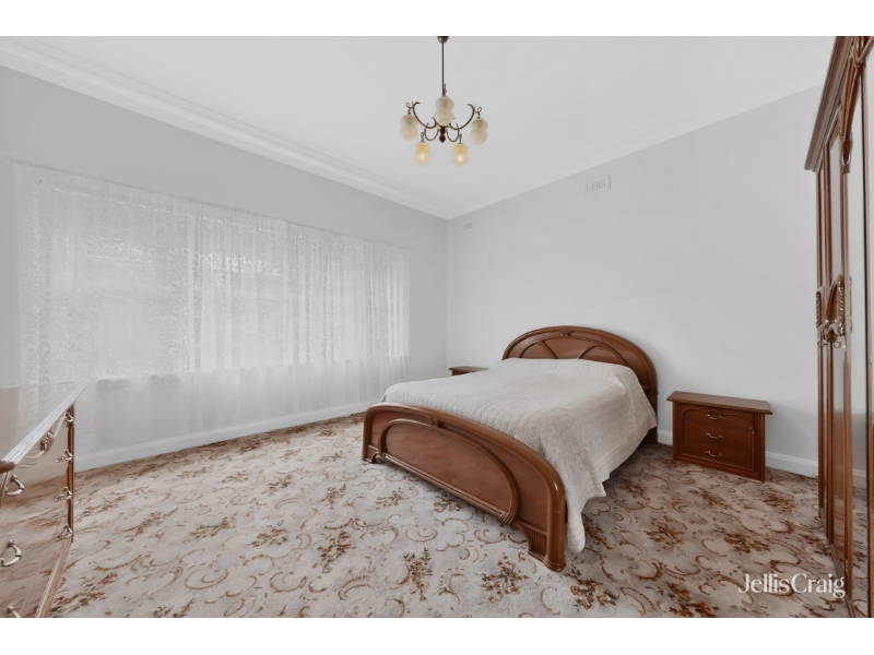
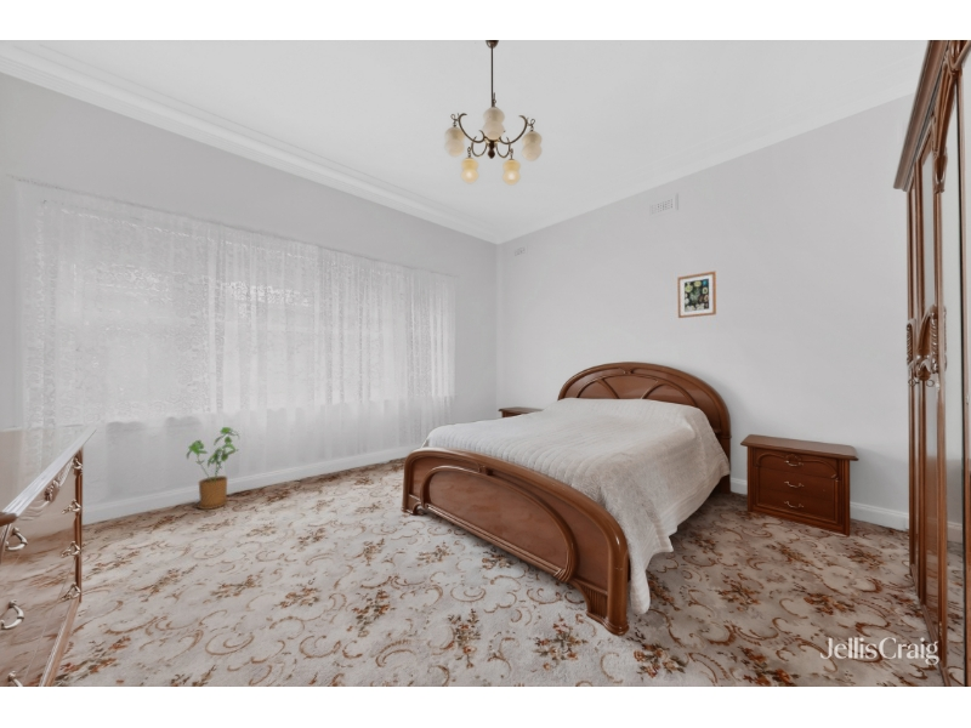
+ house plant [186,426,240,511]
+ wall art [676,271,717,319]
